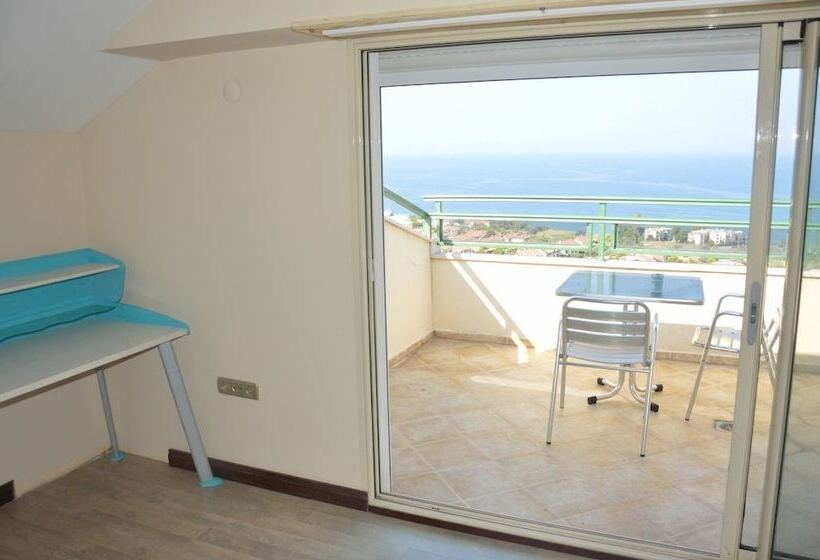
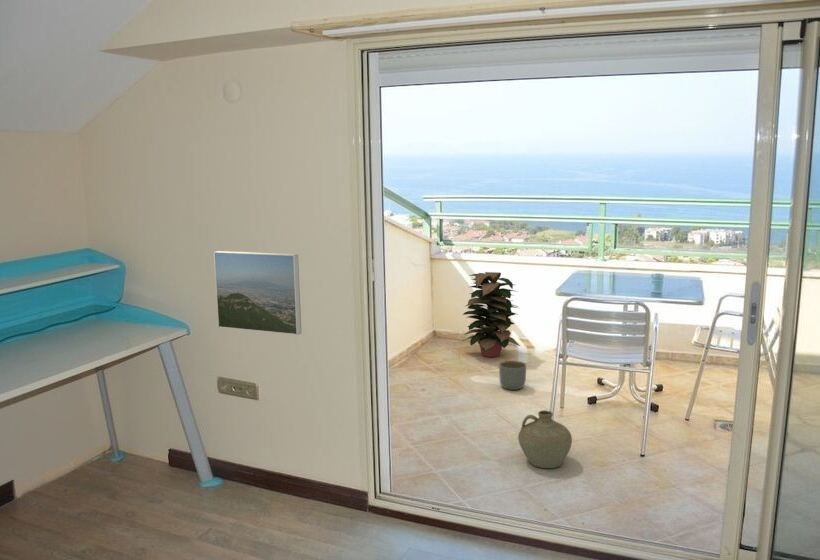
+ decorative plant [460,271,521,358]
+ ceramic jug [517,409,573,469]
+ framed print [213,250,302,336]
+ planter [498,360,527,391]
